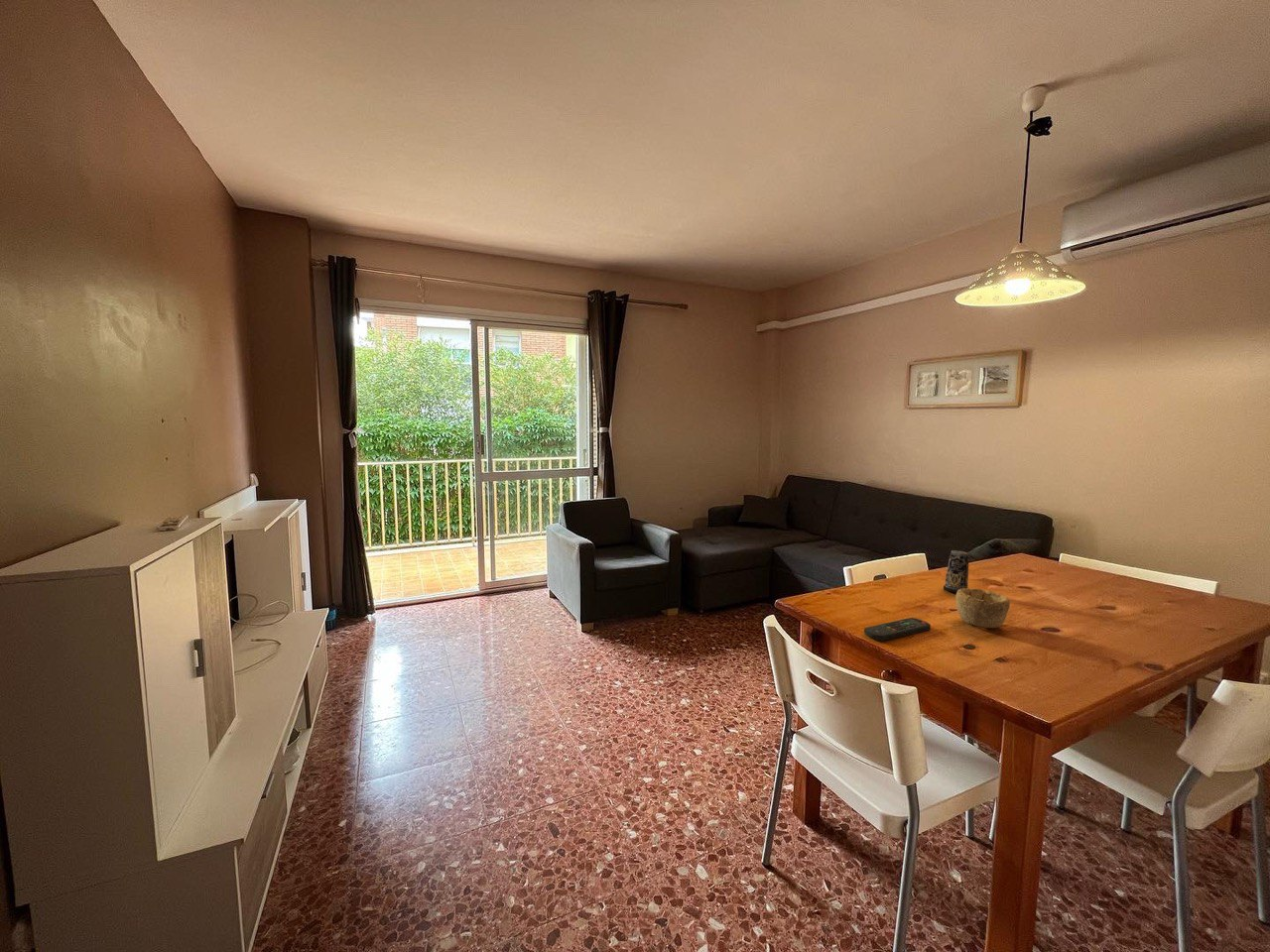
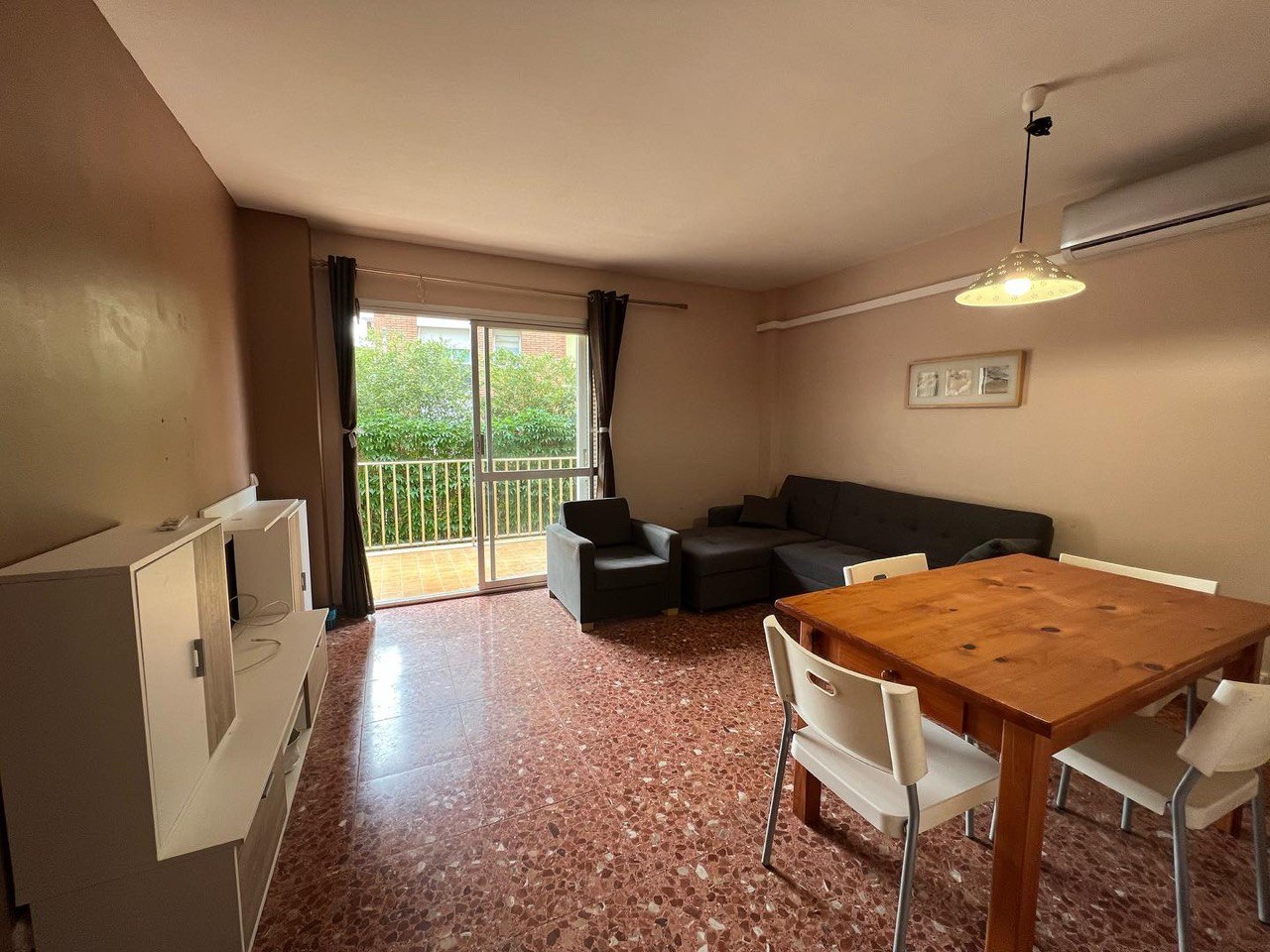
- bowl [954,587,1011,629]
- candle [943,549,969,594]
- remote control [863,617,932,642]
